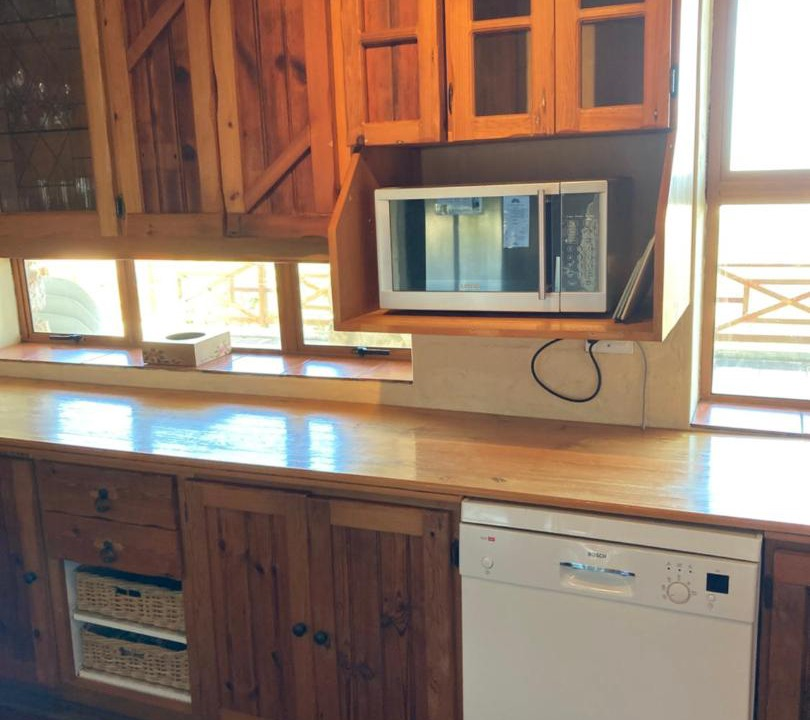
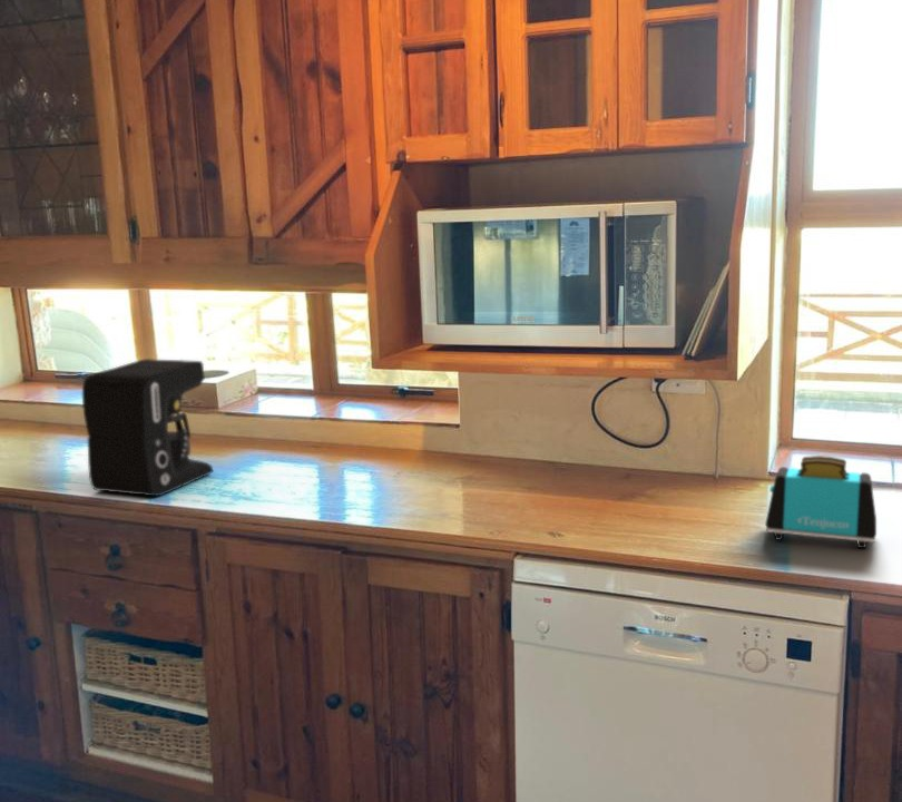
+ coffee maker [81,358,215,497]
+ toaster [764,454,878,549]
